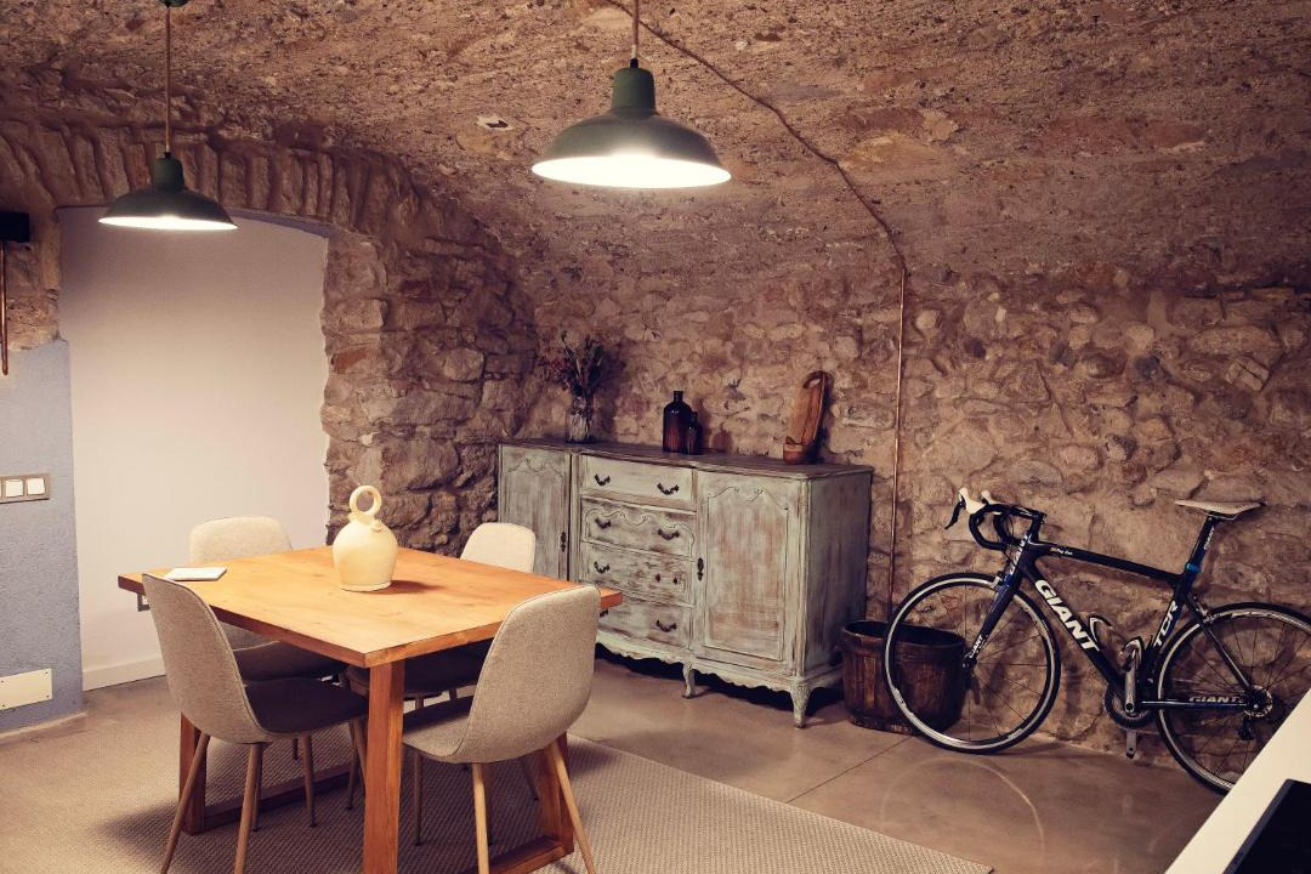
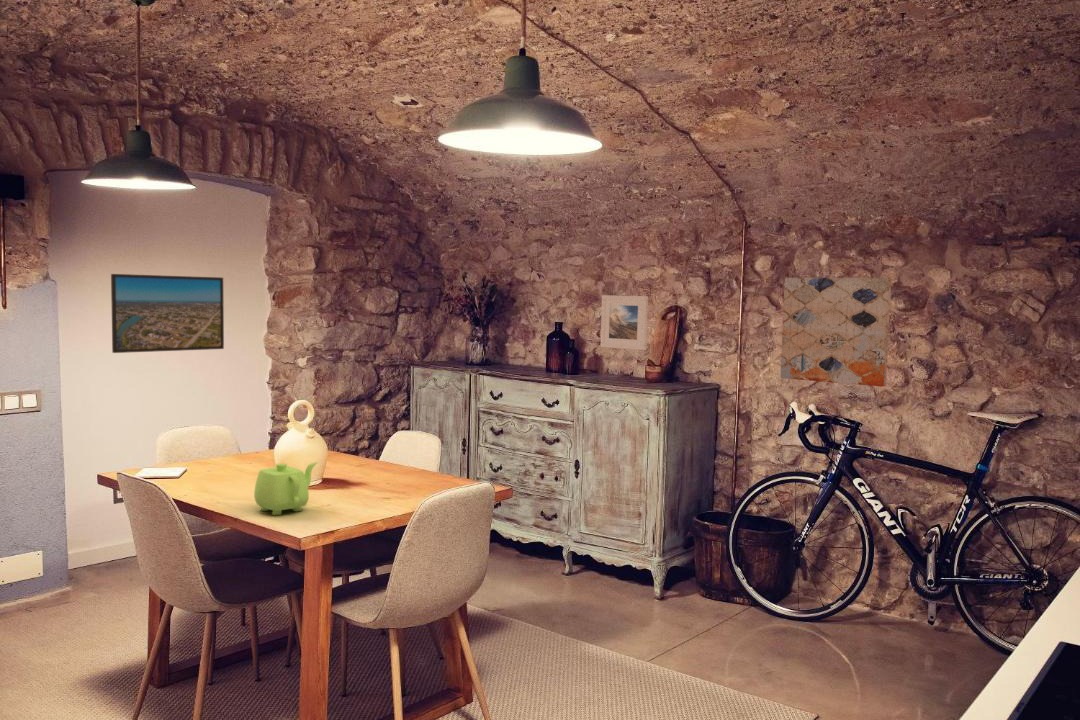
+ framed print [600,294,649,351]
+ wall art [780,277,892,388]
+ teapot [253,461,319,516]
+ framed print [110,273,225,354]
